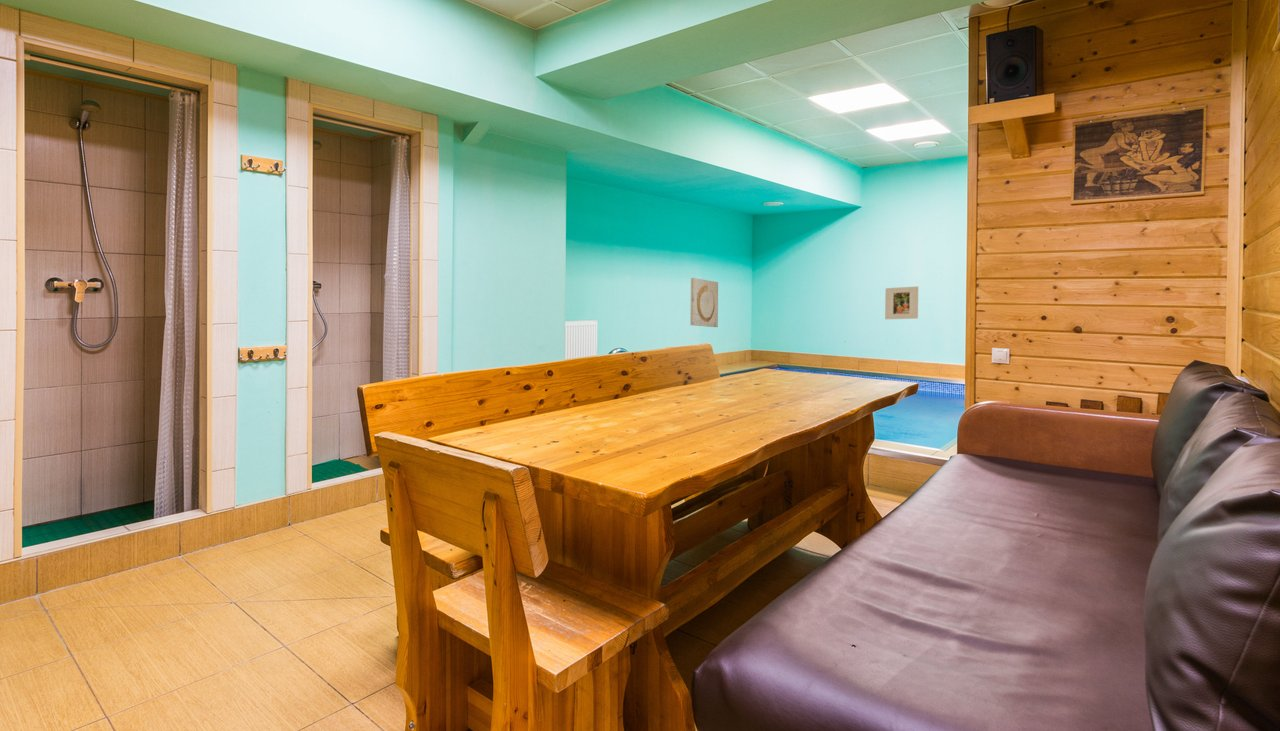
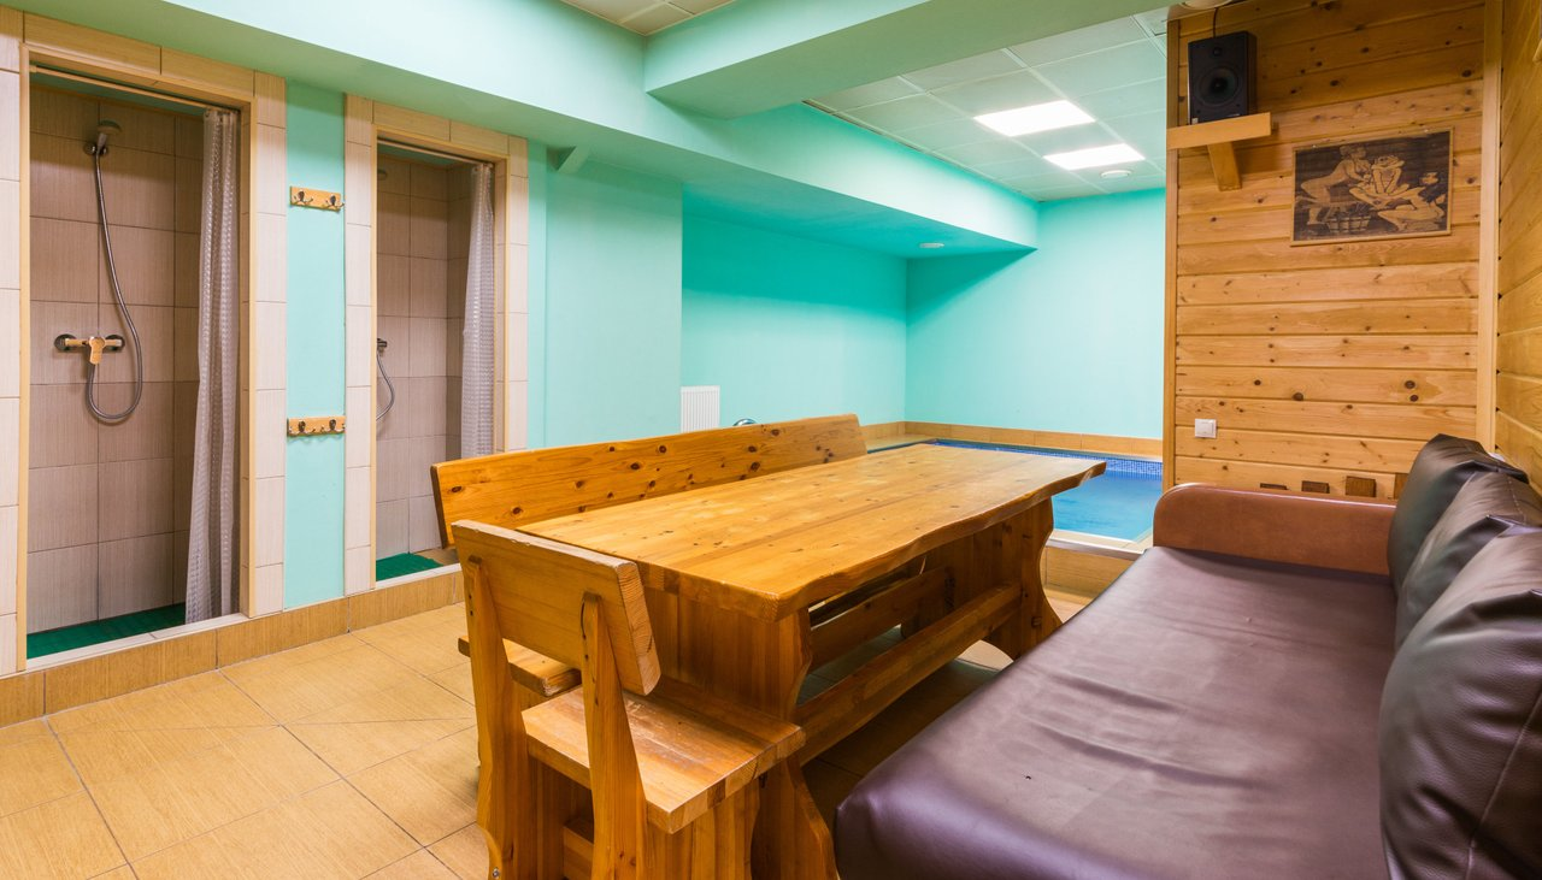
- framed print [884,285,919,320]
- wall art [689,277,719,328]
